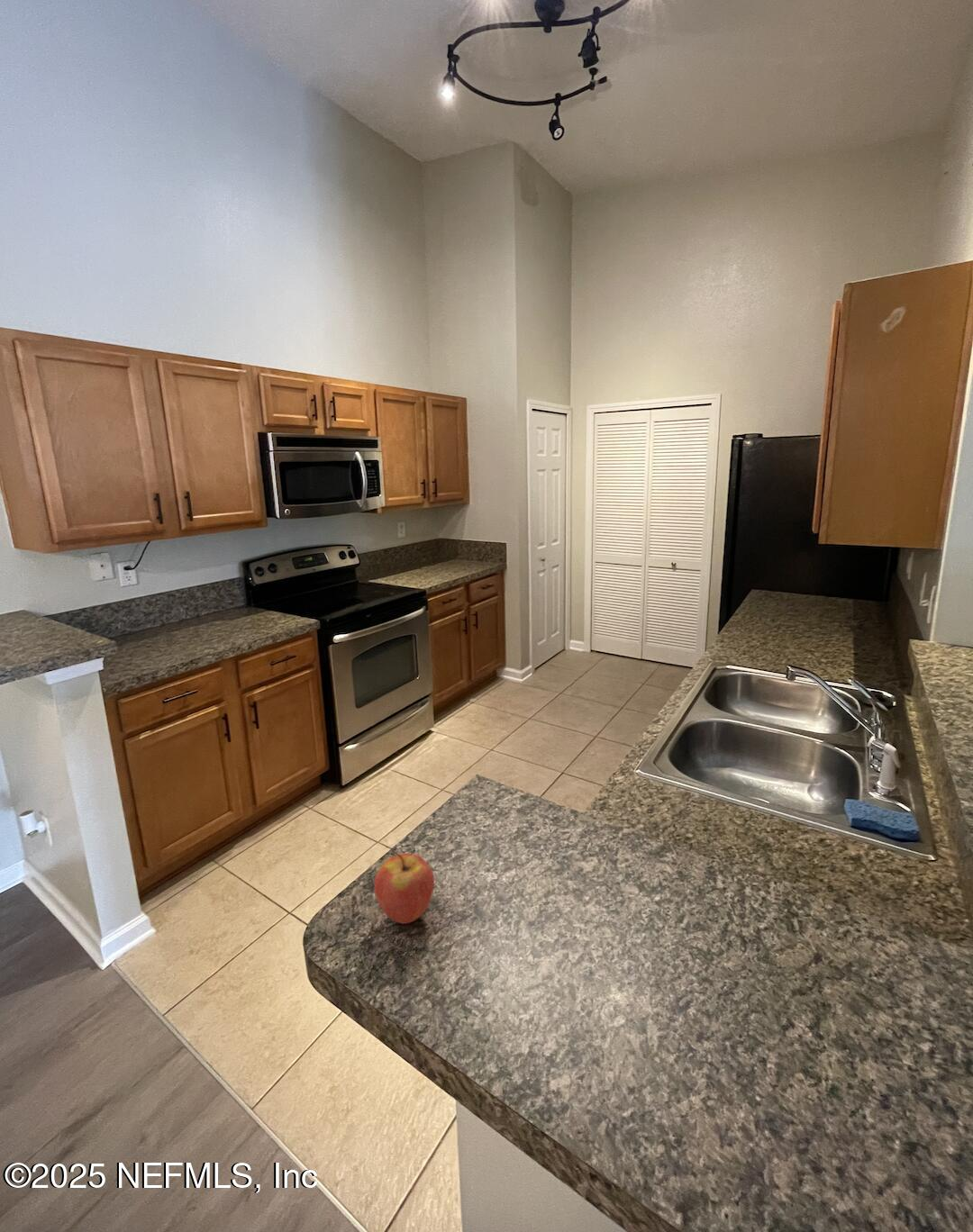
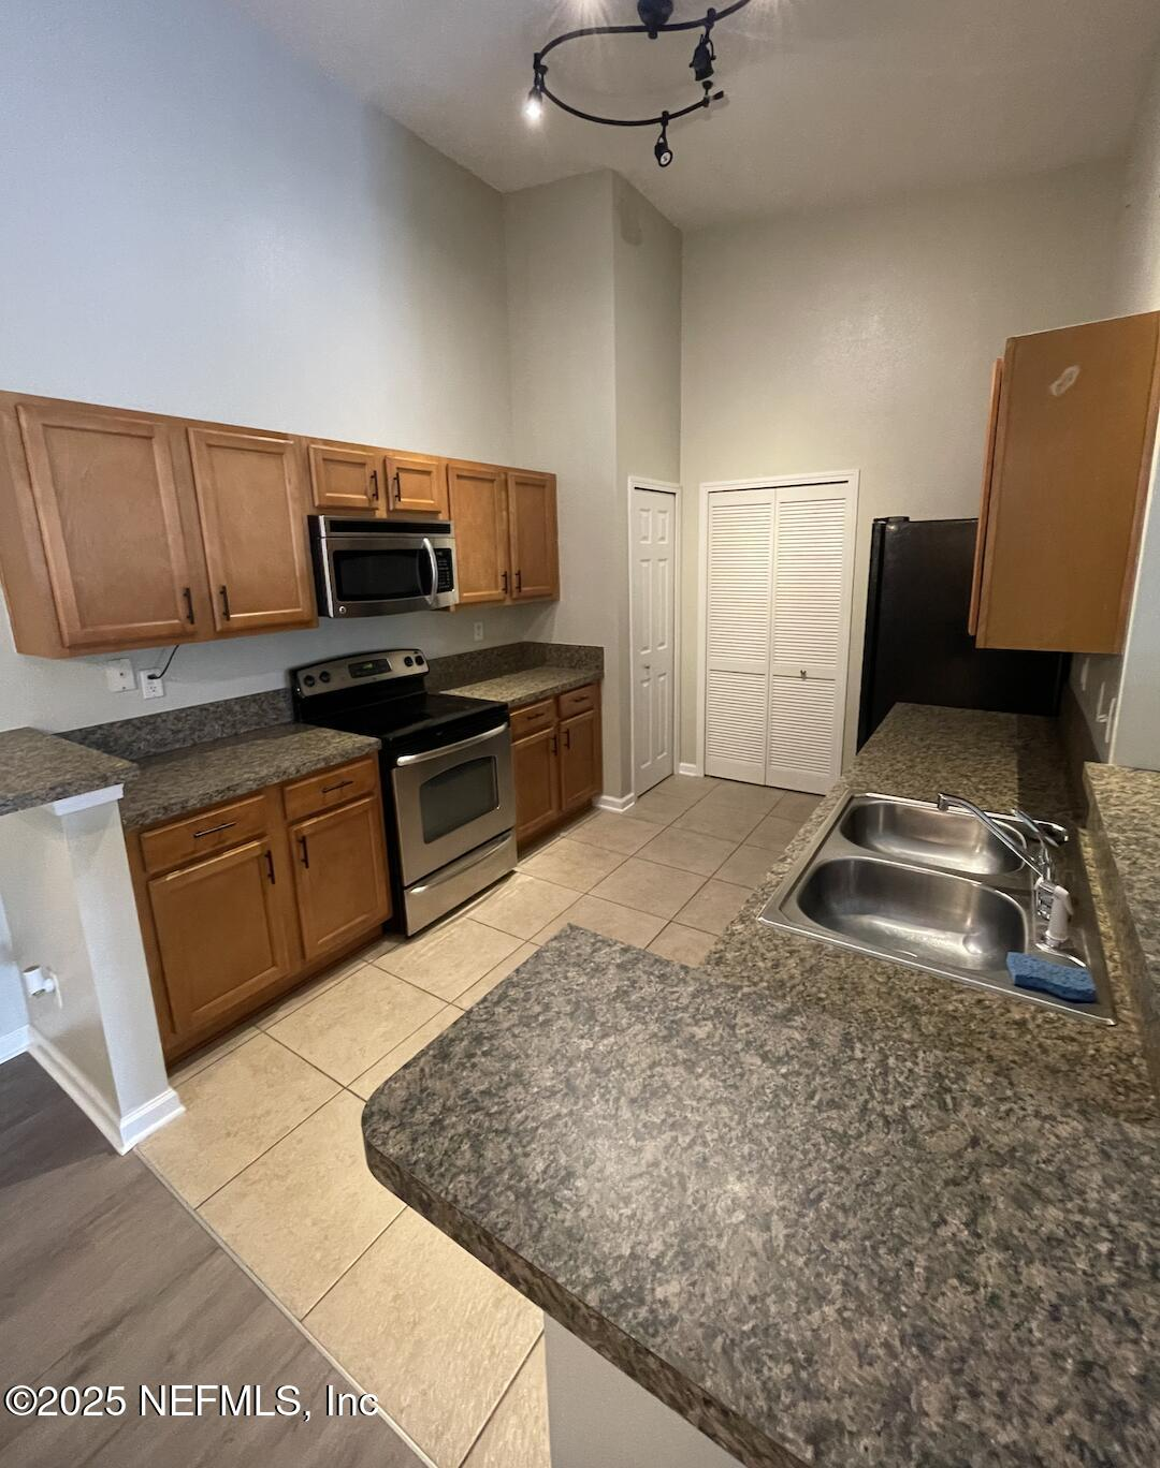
- fruit [373,851,435,925]
